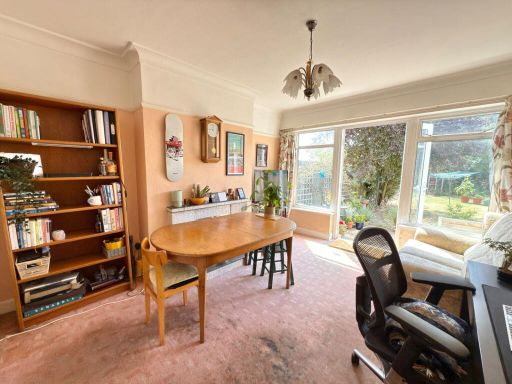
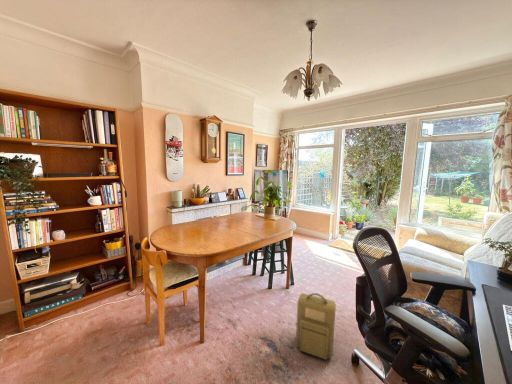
+ backpack [294,292,337,361]
